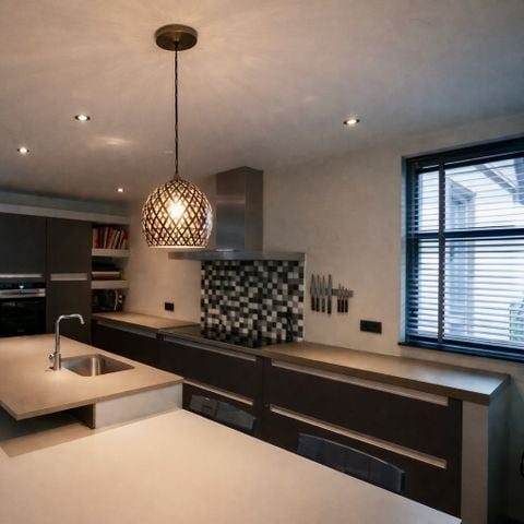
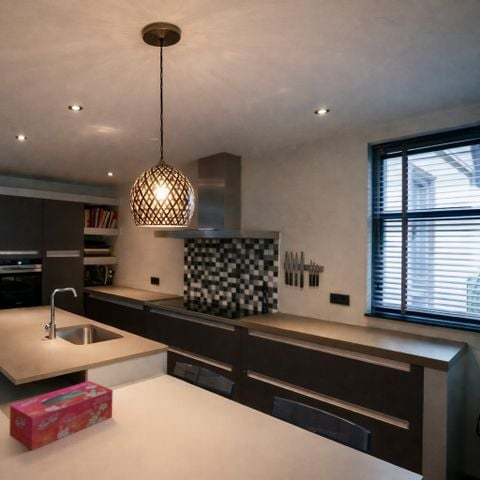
+ tissue box [8,380,114,451]
